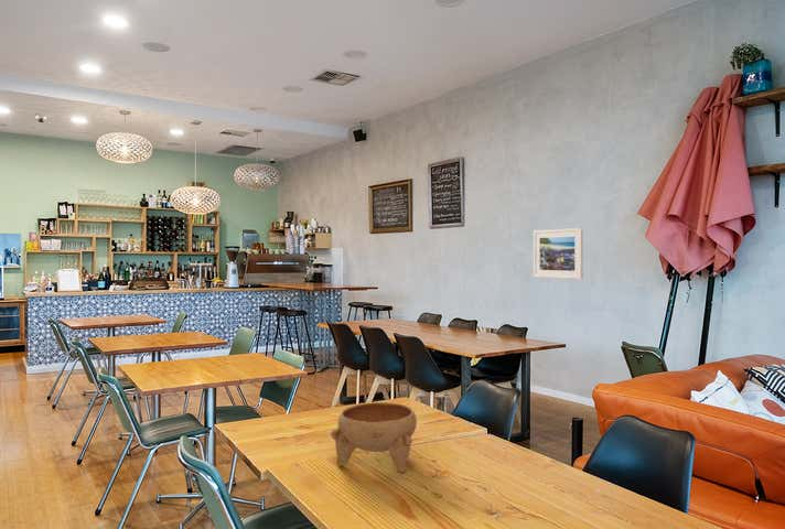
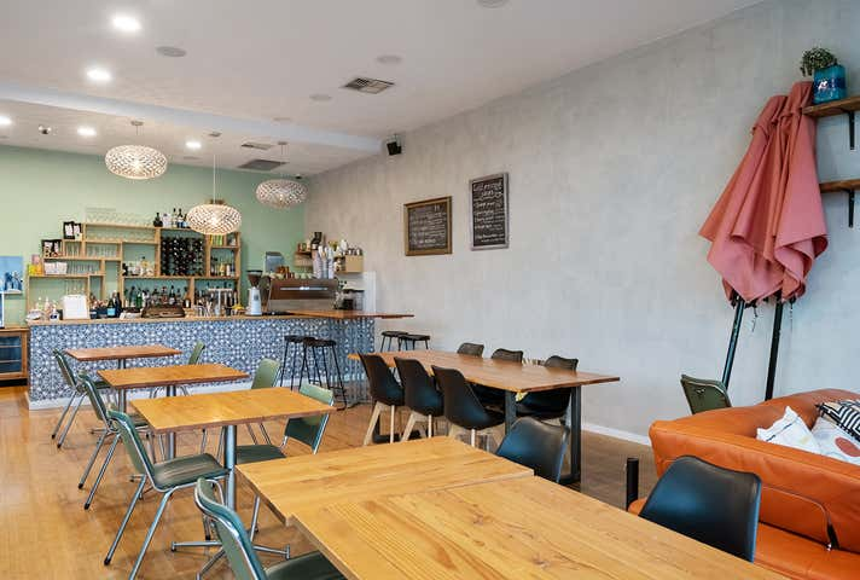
- bowl [330,401,418,473]
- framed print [533,227,584,280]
